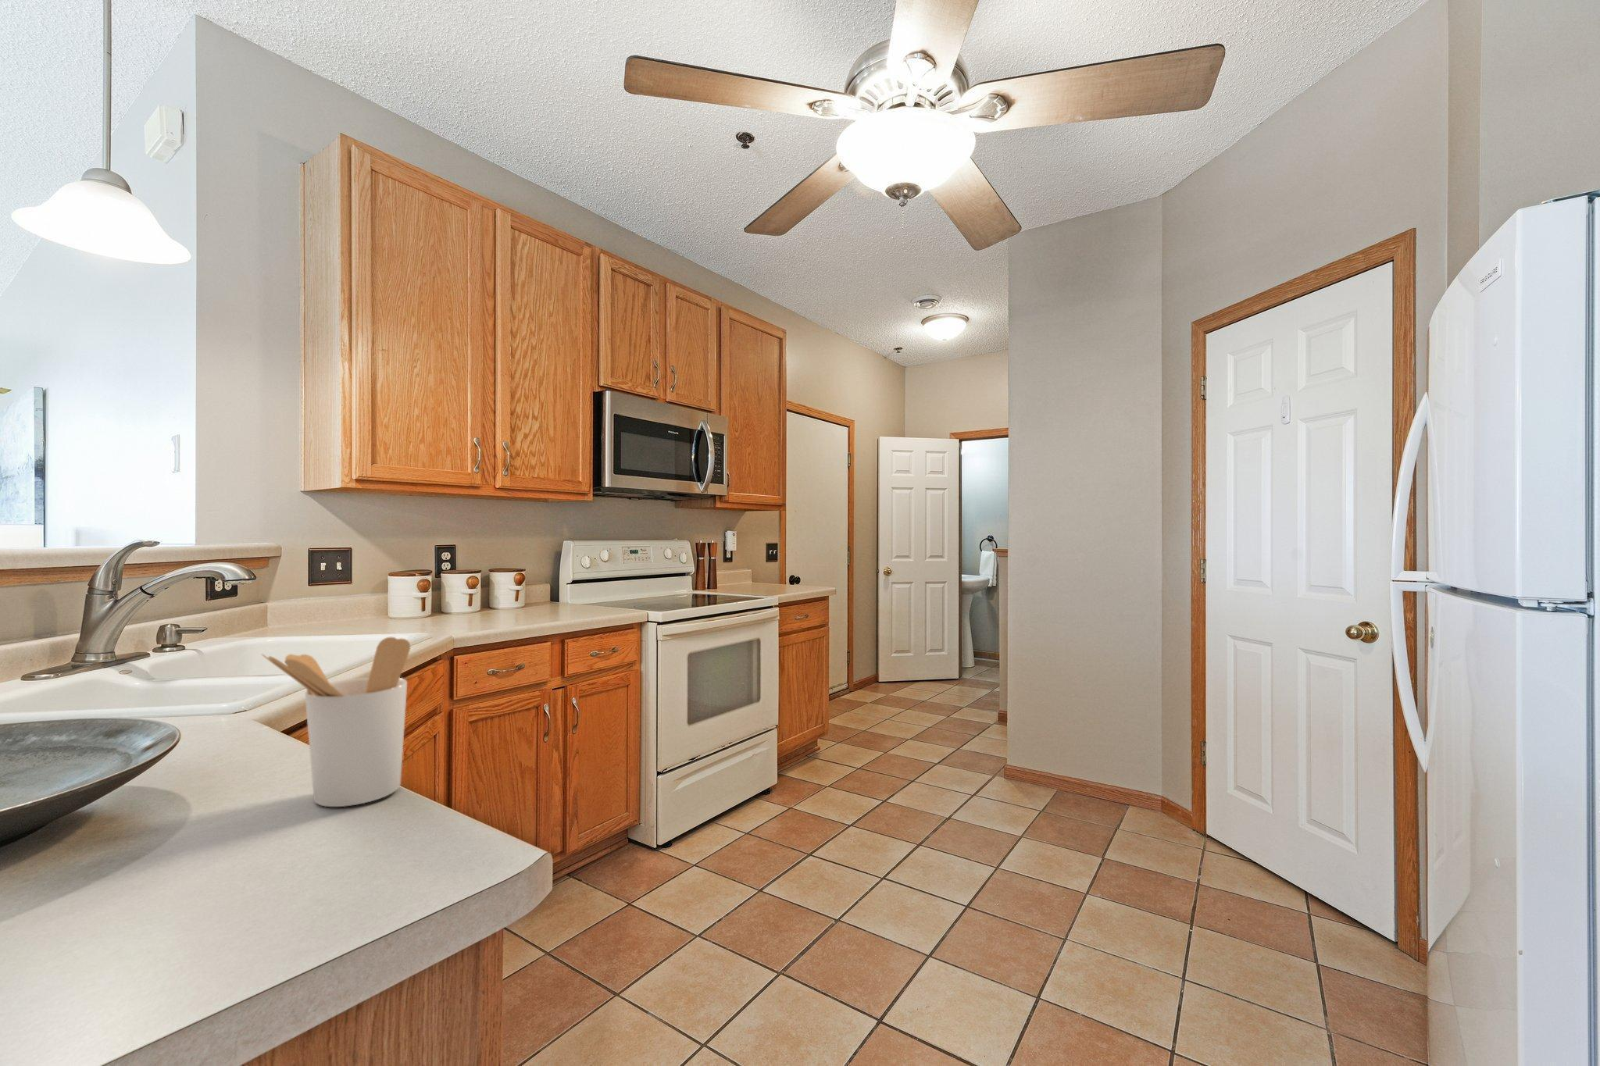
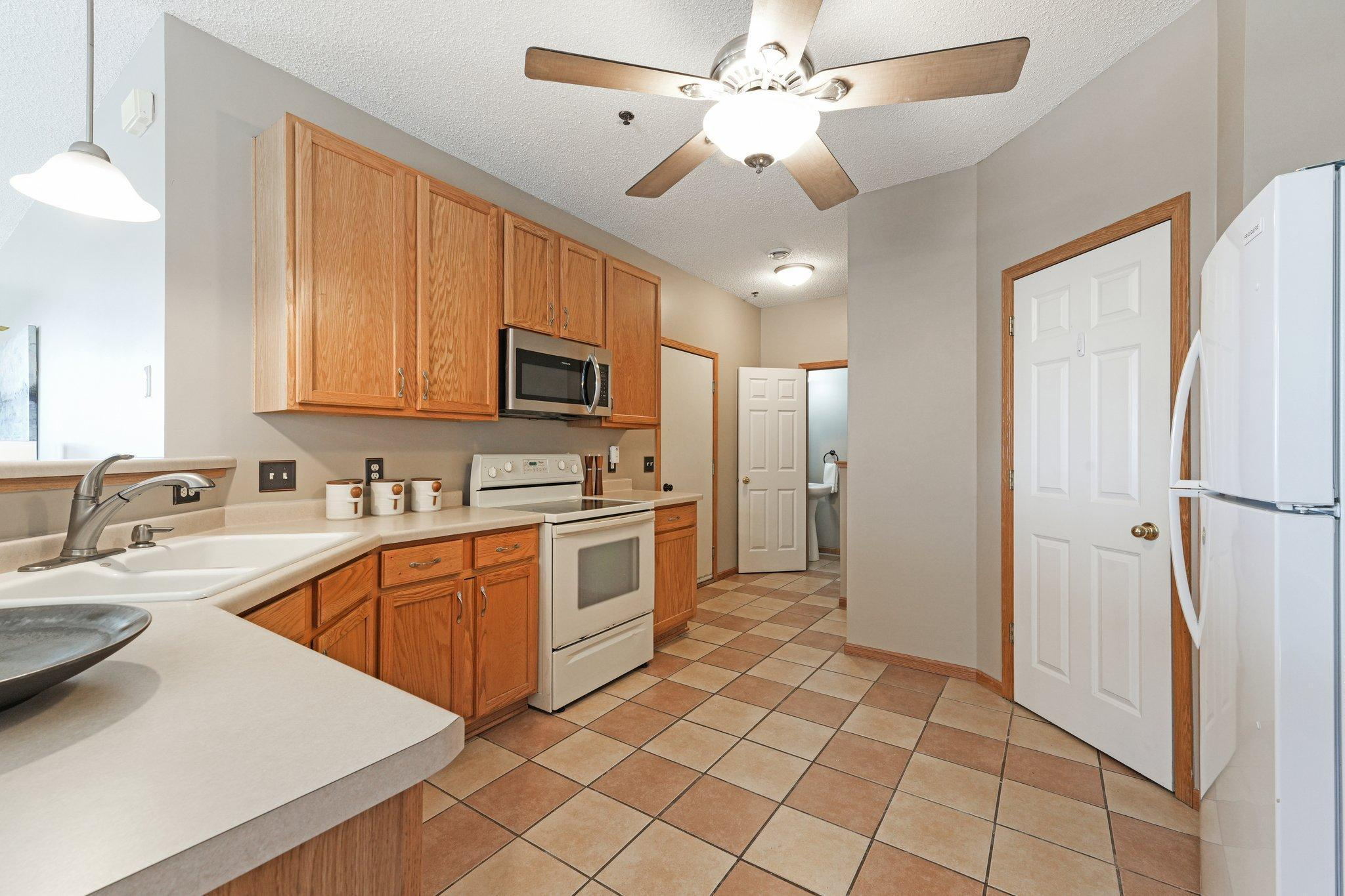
- utensil holder [261,637,410,808]
